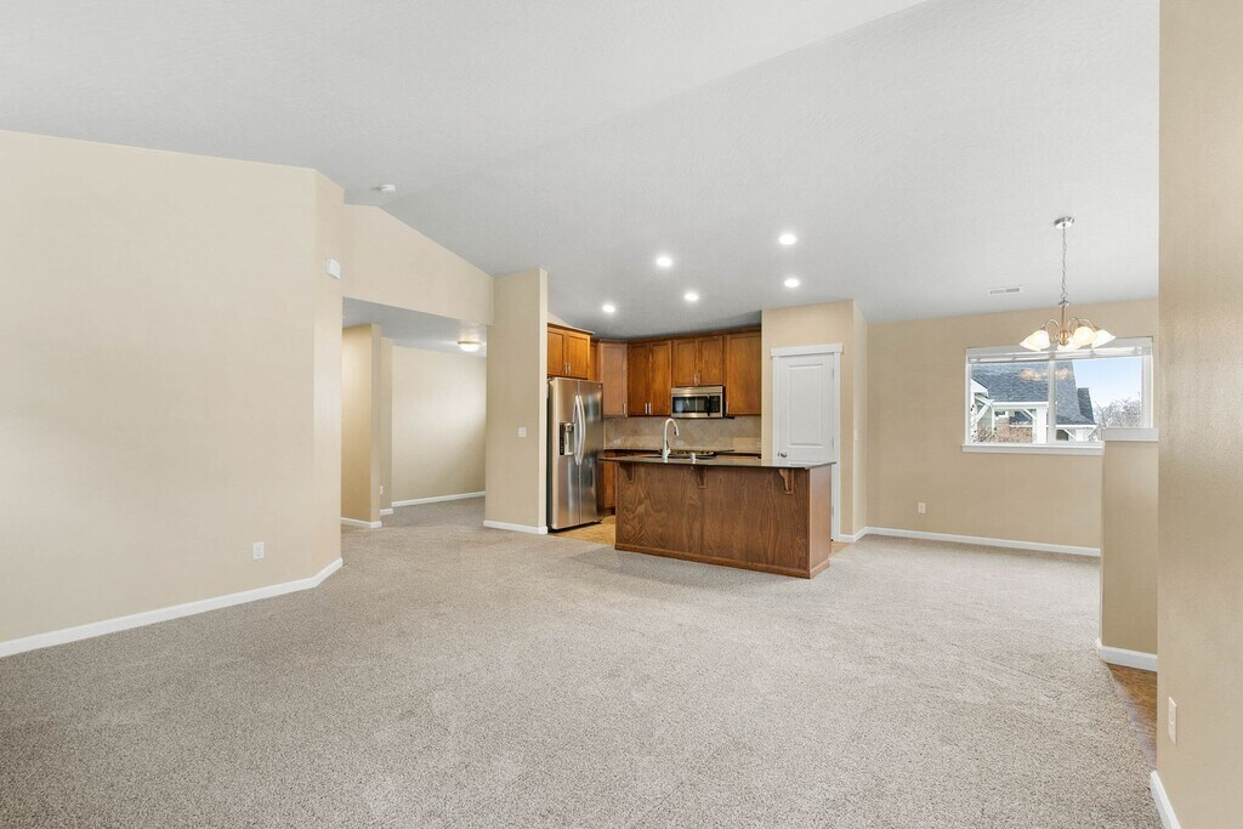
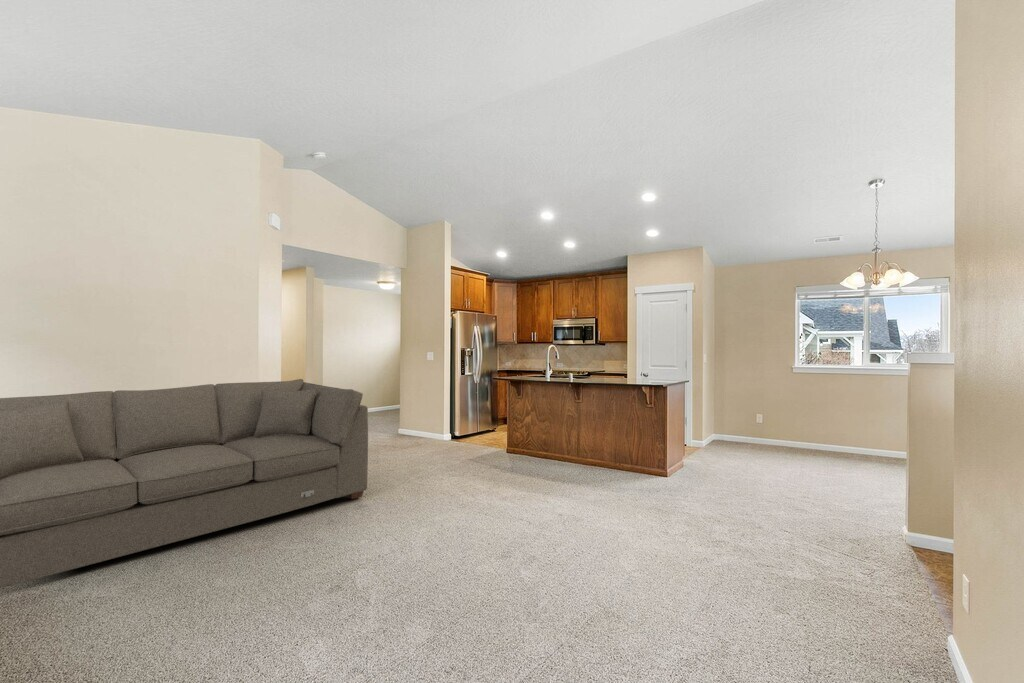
+ sofa [0,378,369,589]
